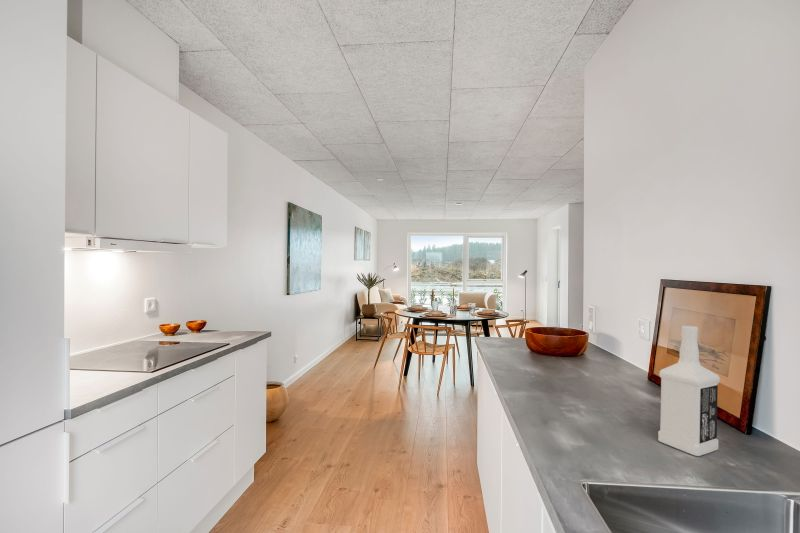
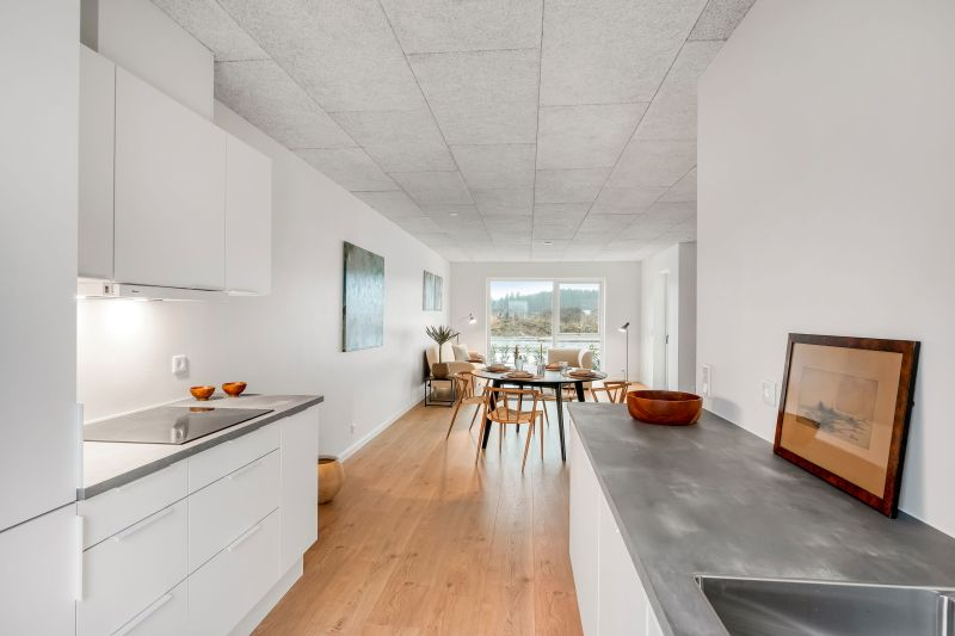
- vodka [657,325,721,457]
